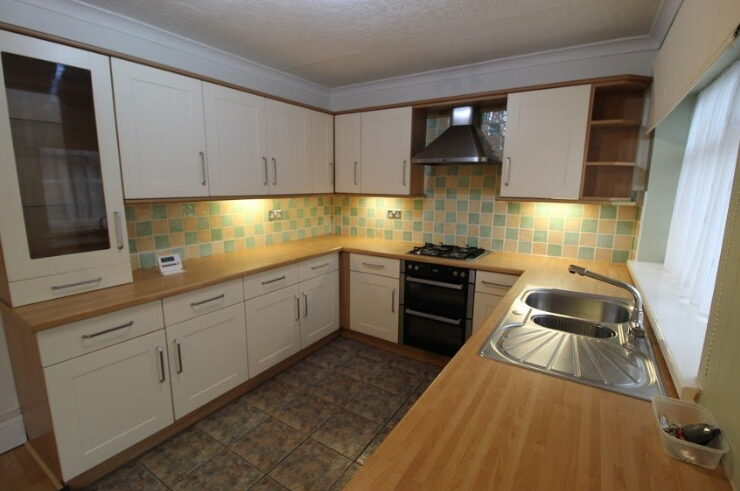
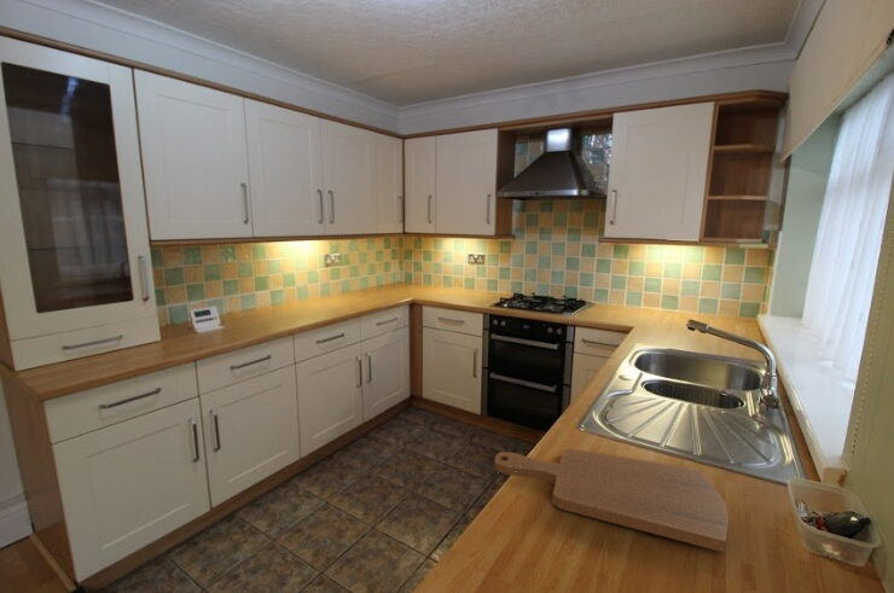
+ cutting board [494,447,730,553]
